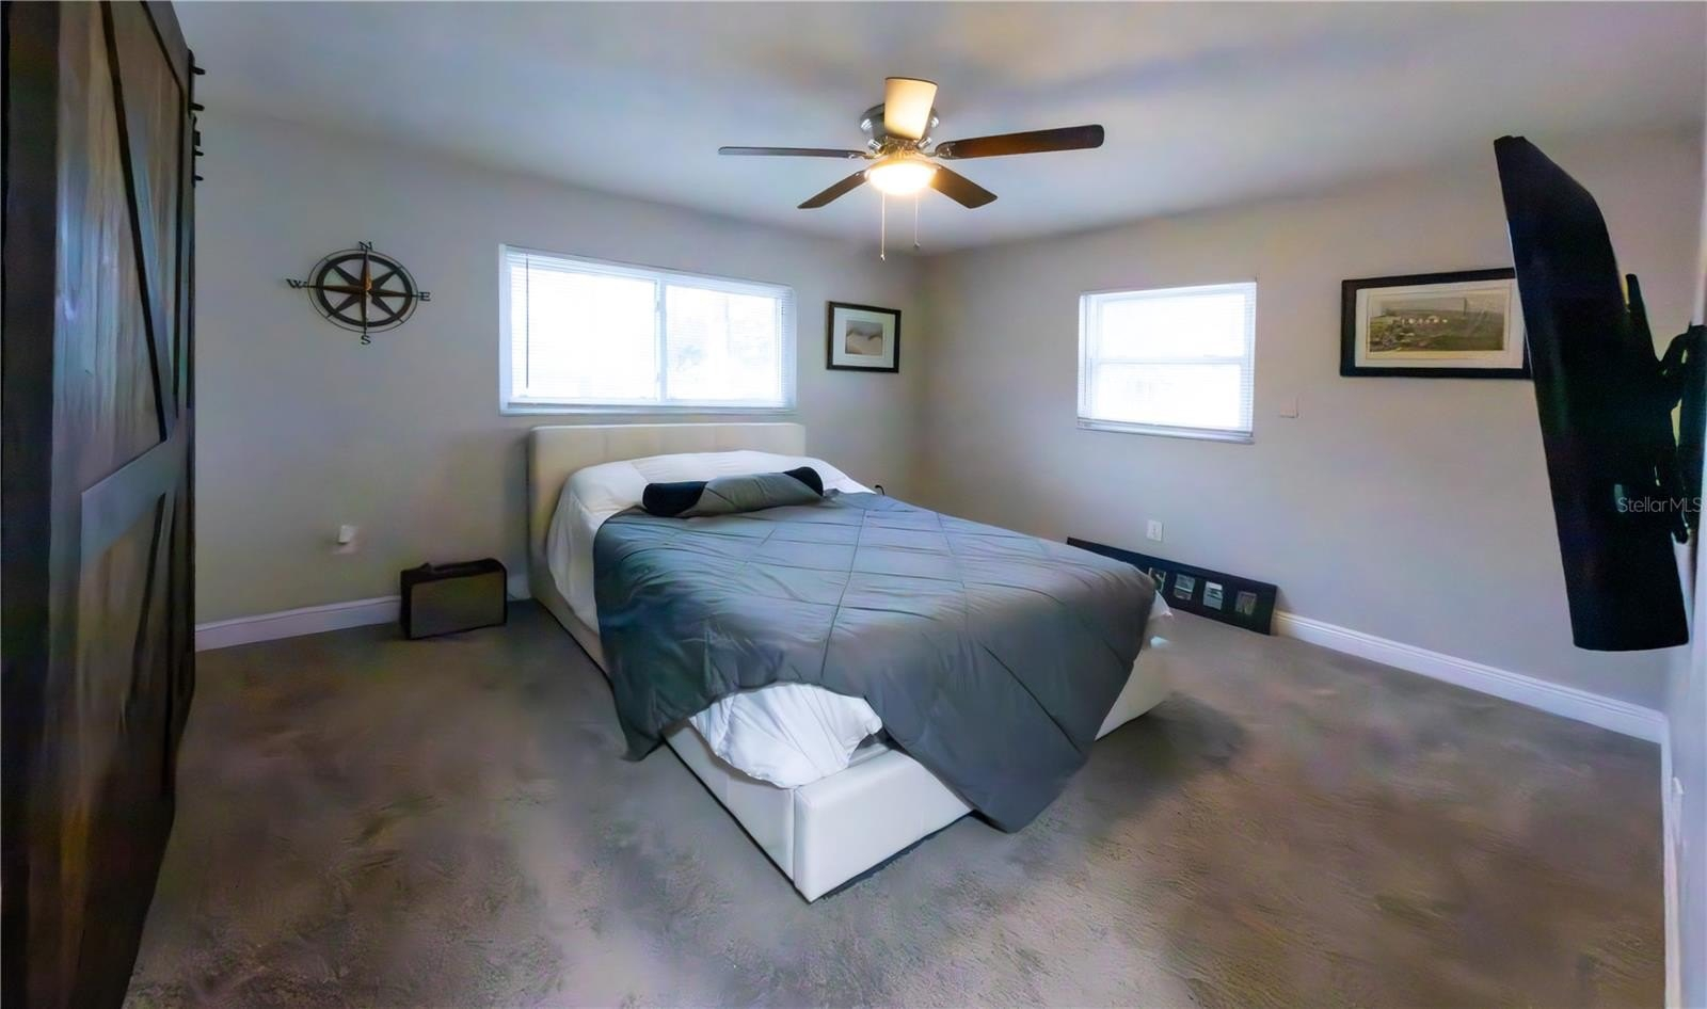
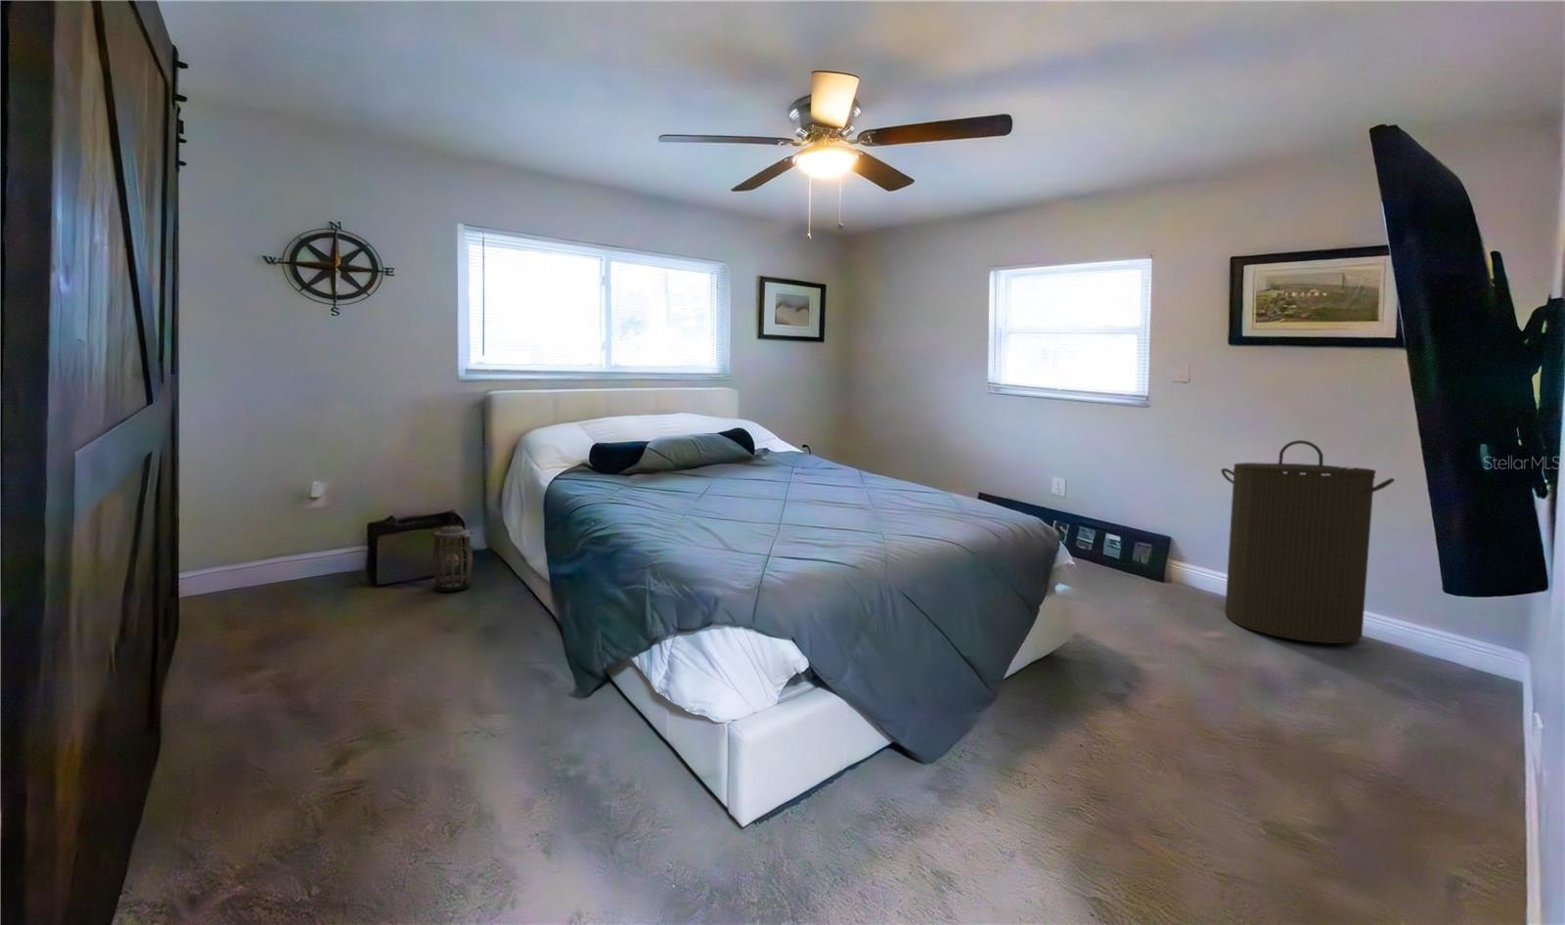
+ lantern [431,509,475,592]
+ laundry hamper [1219,439,1395,644]
